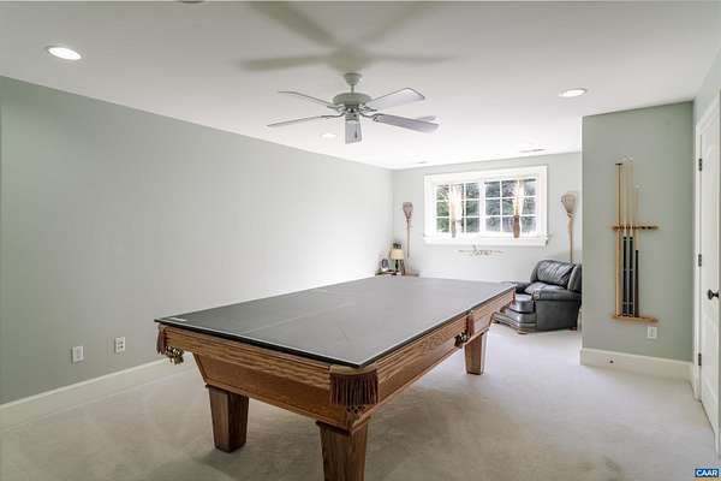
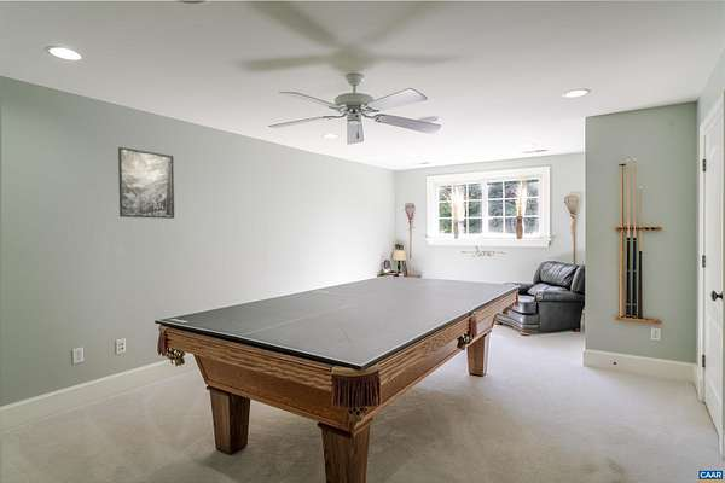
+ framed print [117,146,175,220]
